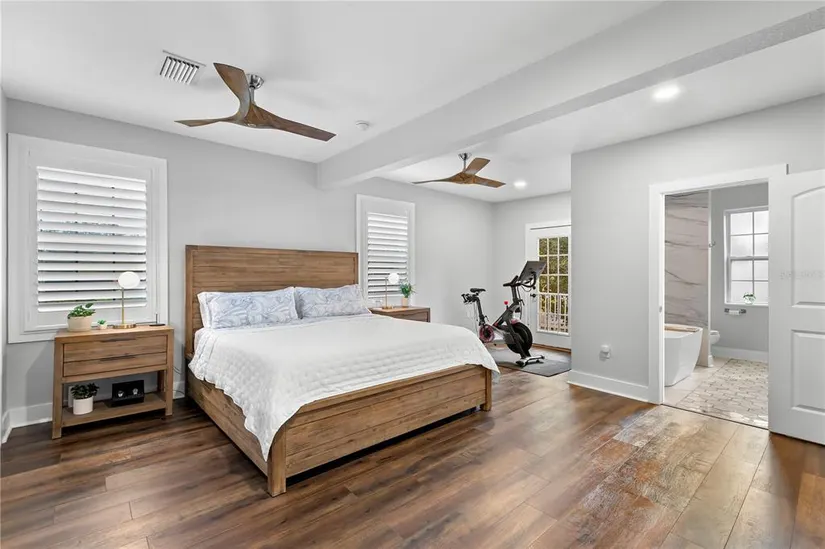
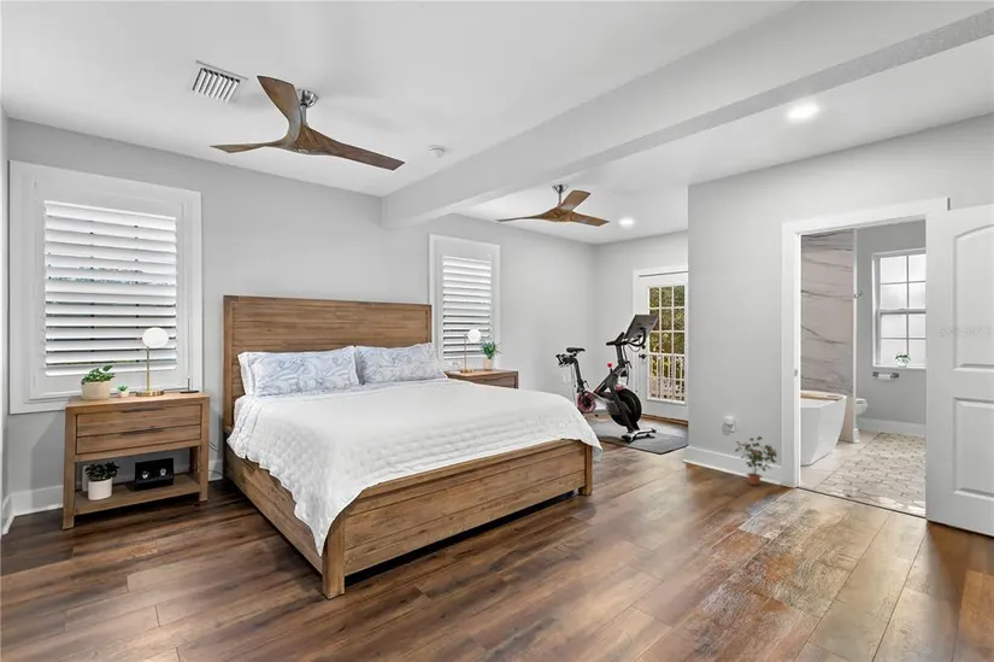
+ potted plant [734,435,781,486]
